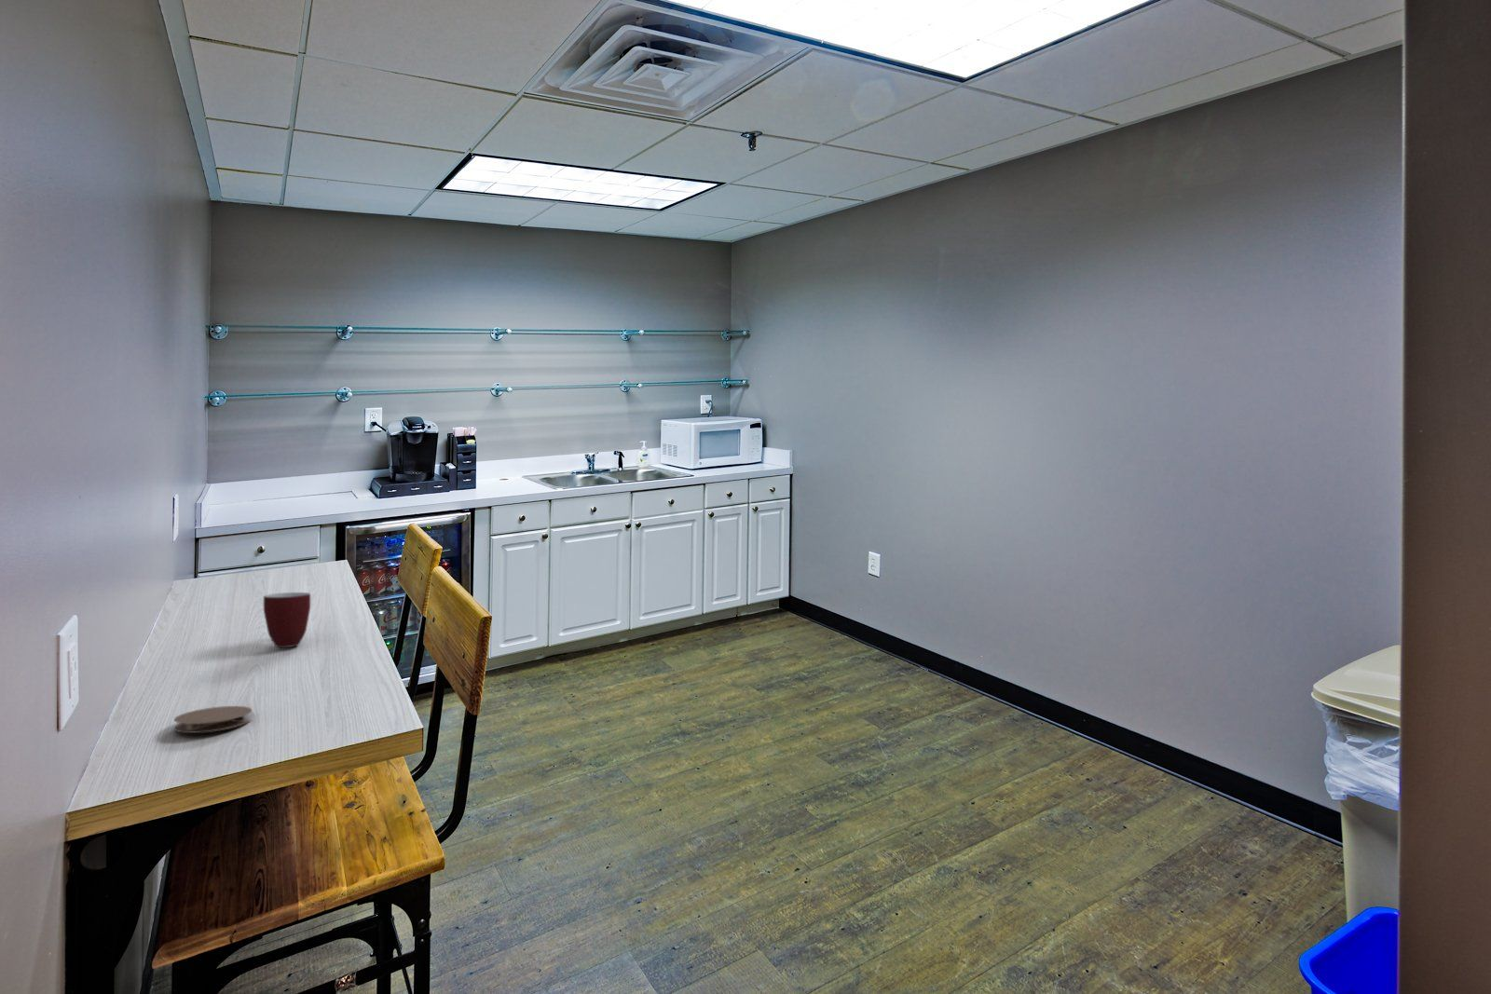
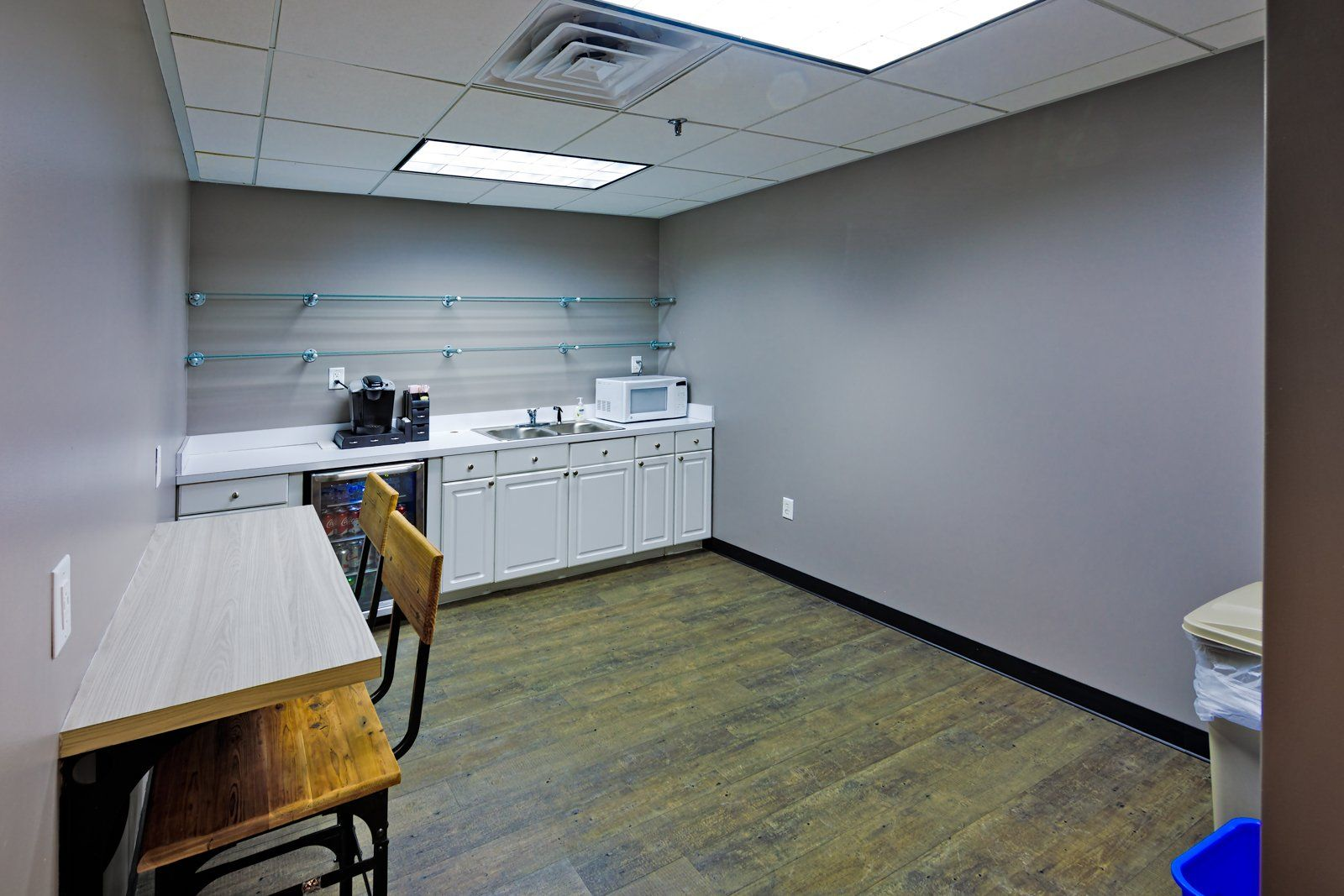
- mug [263,591,312,648]
- coaster [173,706,253,734]
